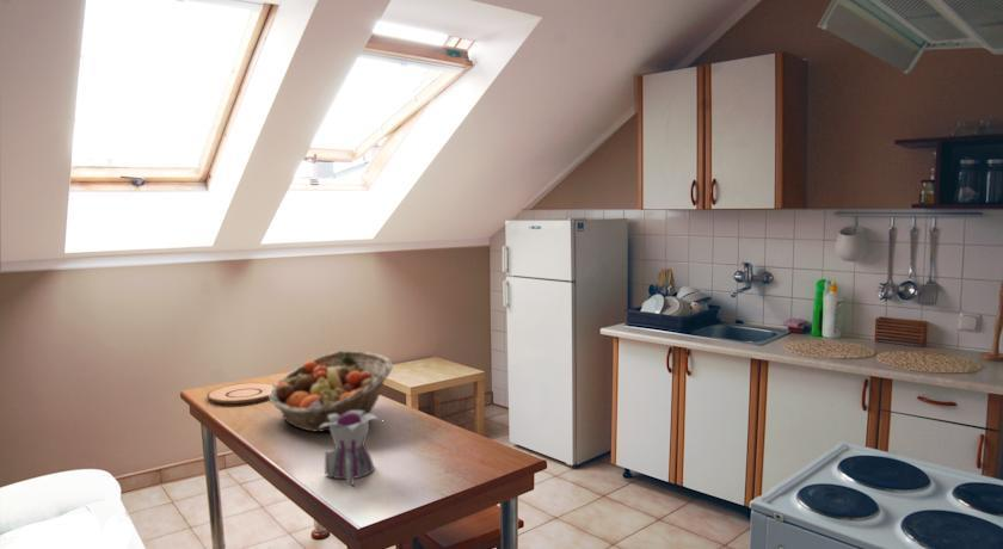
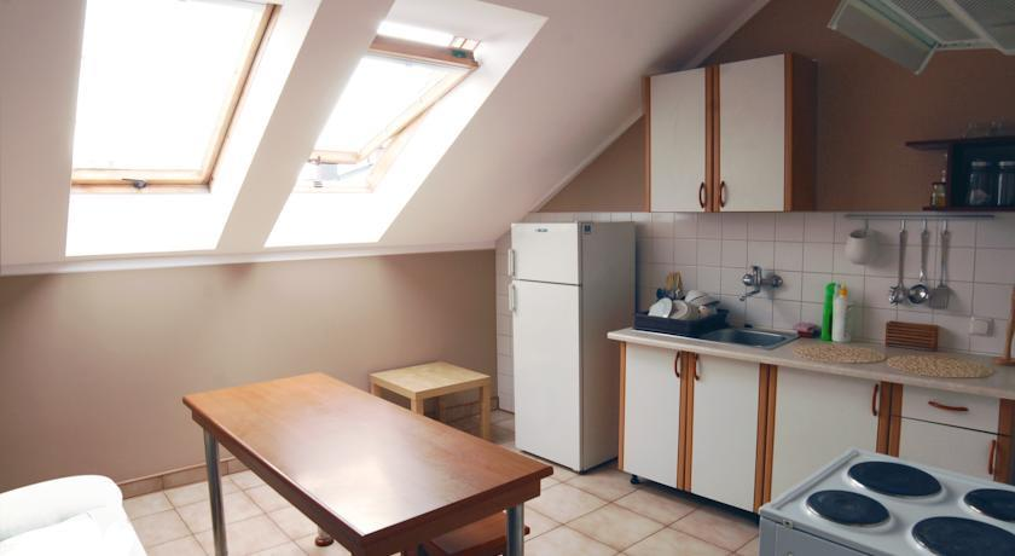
- fruit basket [267,350,394,433]
- plate [205,382,275,405]
- teapot [319,411,381,488]
